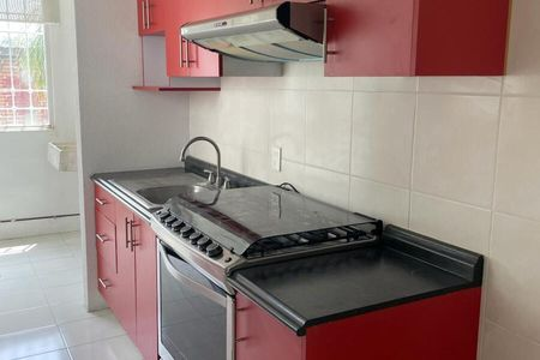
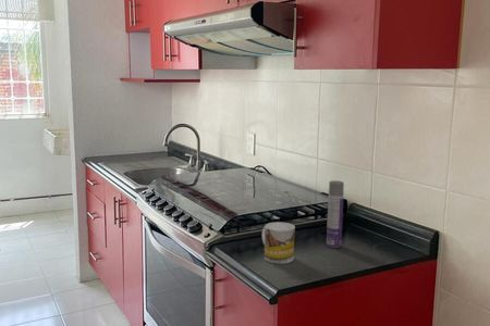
+ aerosol can [326,179,345,249]
+ mug [261,221,296,265]
